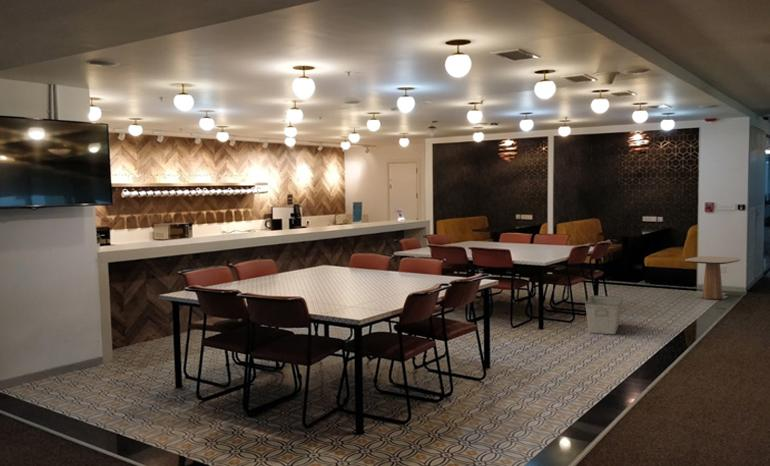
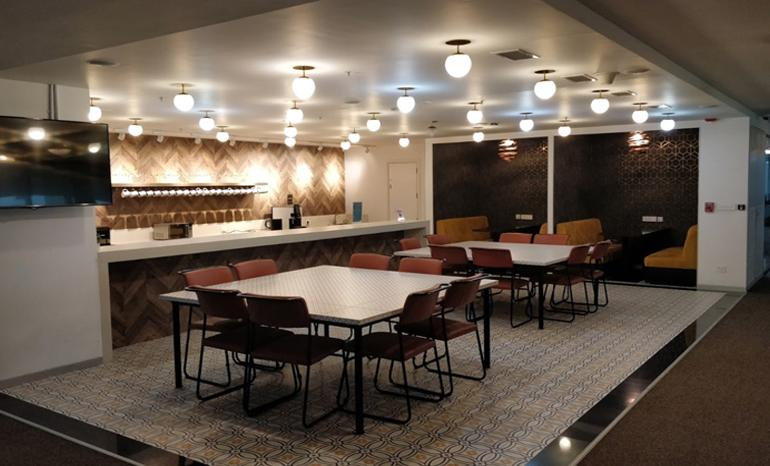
- side table [684,255,742,301]
- storage bin [584,294,624,335]
